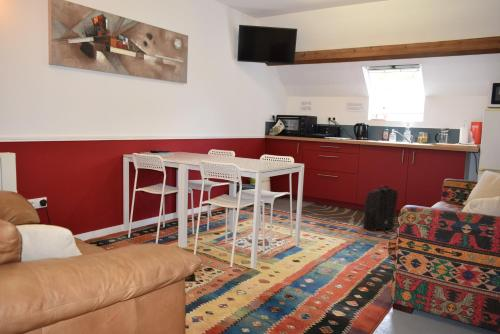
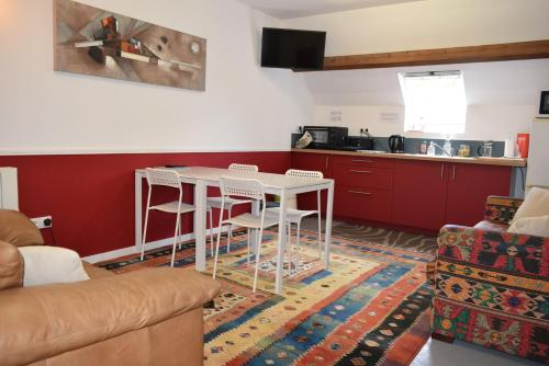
- backpack [362,184,399,235]
